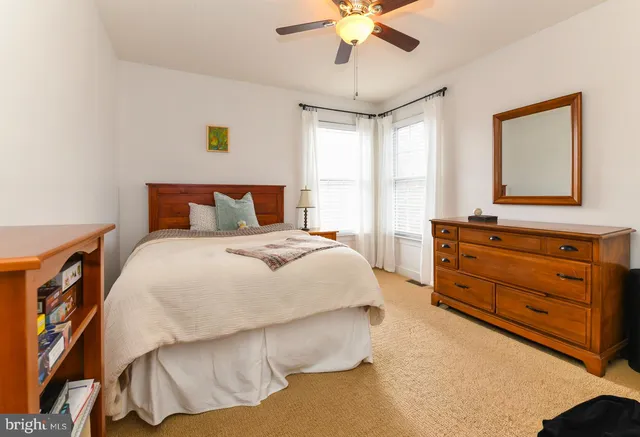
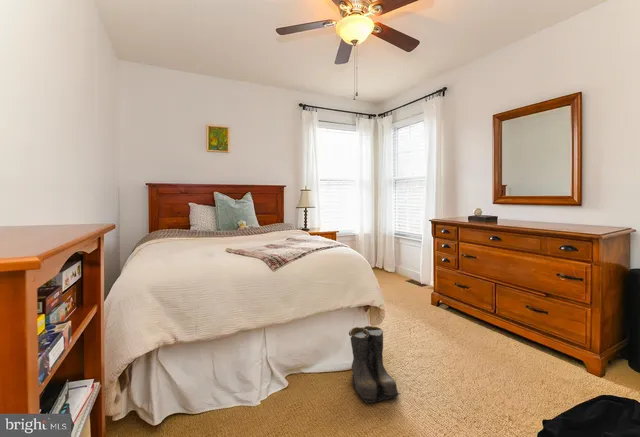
+ boots [348,325,402,404]
